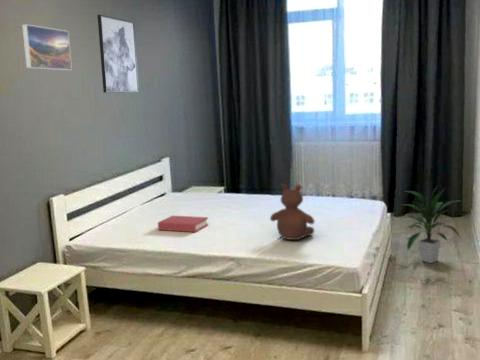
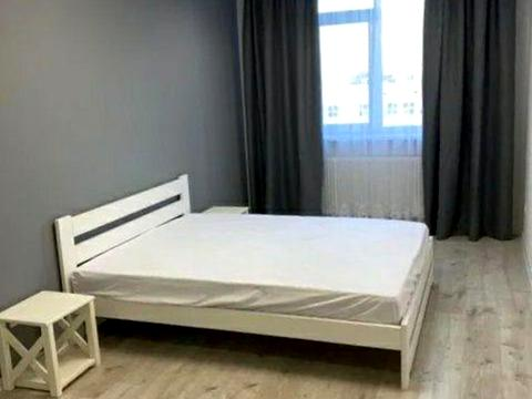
- wall art [96,14,140,93]
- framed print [21,23,73,71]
- stuffed bear [269,183,316,241]
- indoor plant [401,186,461,264]
- hardback book [157,215,209,233]
